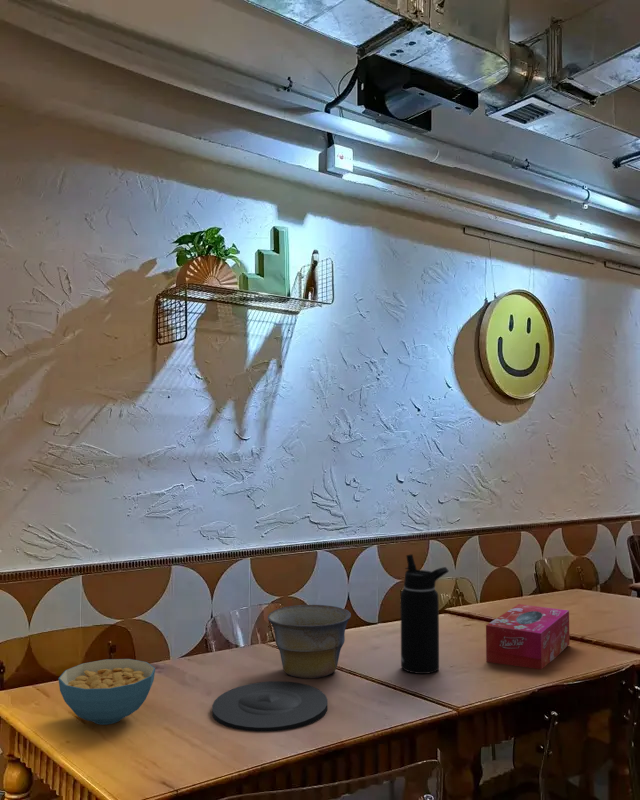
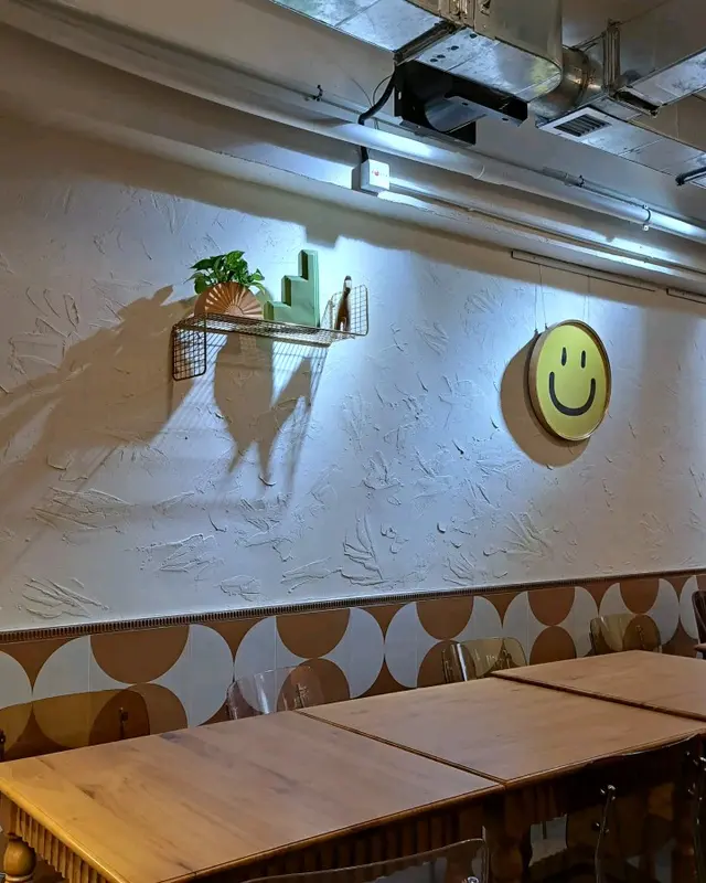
- tissue box [485,603,570,670]
- cereal bowl [57,658,156,726]
- bowl [267,604,352,679]
- water bottle [400,553,450,675]
- plate [211,680,329,733]
